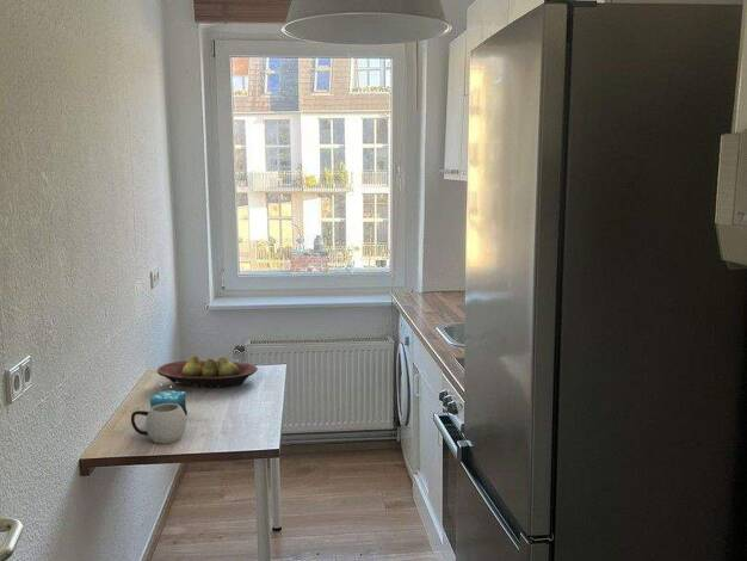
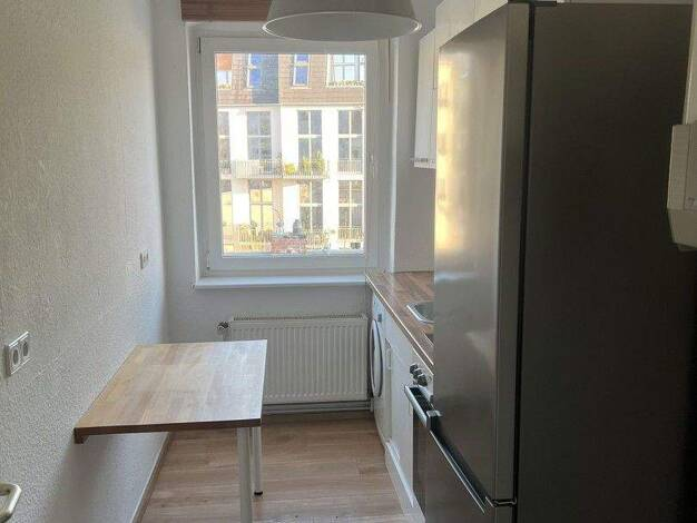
- fruit bowl [156,355,259,389]
- candle [149,389,189,417]
- mug [130,403,187,445]
